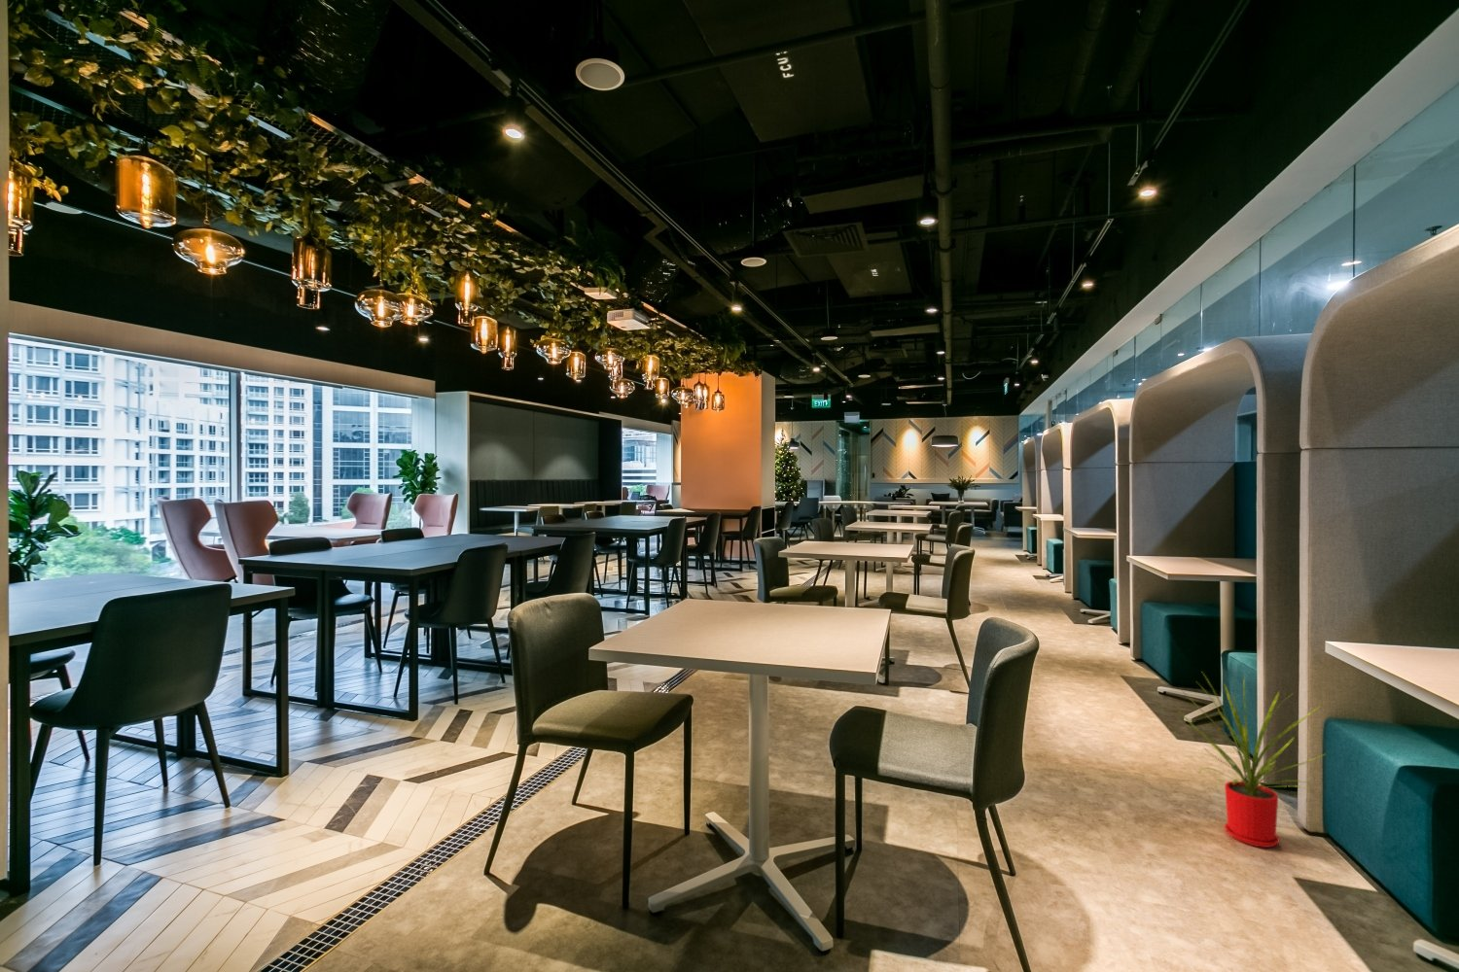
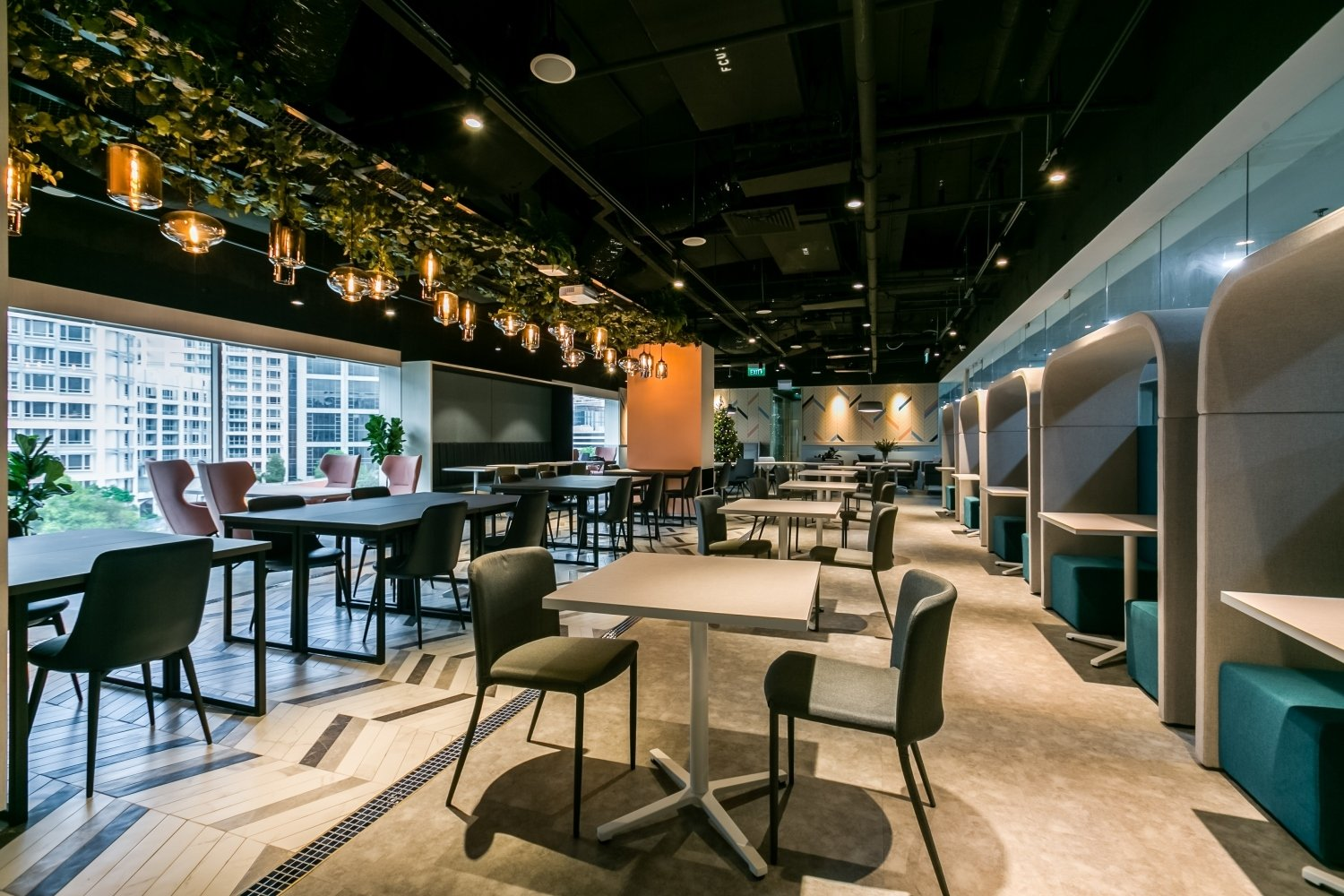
- house plant [1178,672,1327,848]
